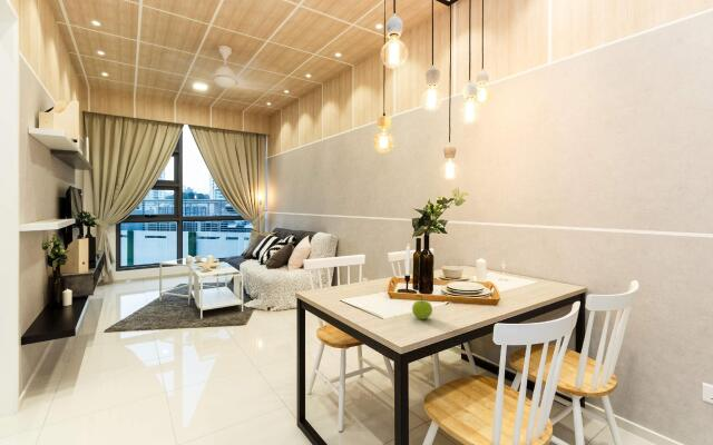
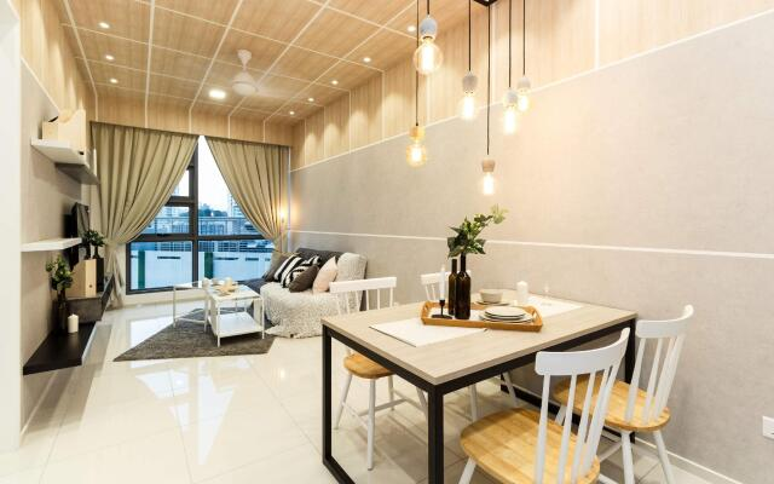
- fruit [411,295,433,320]
